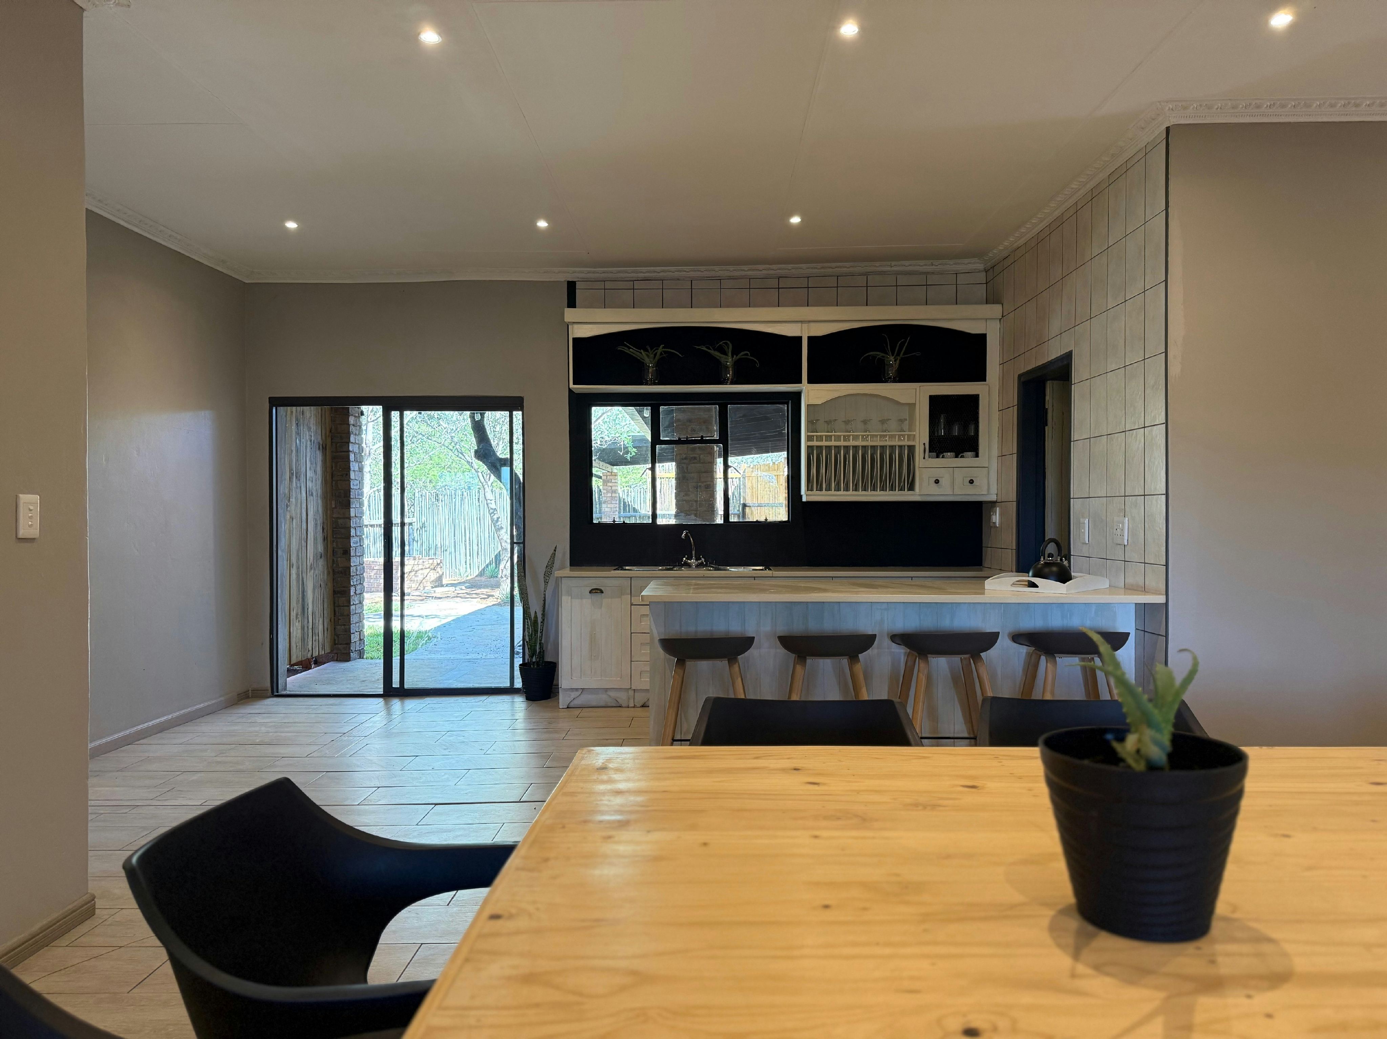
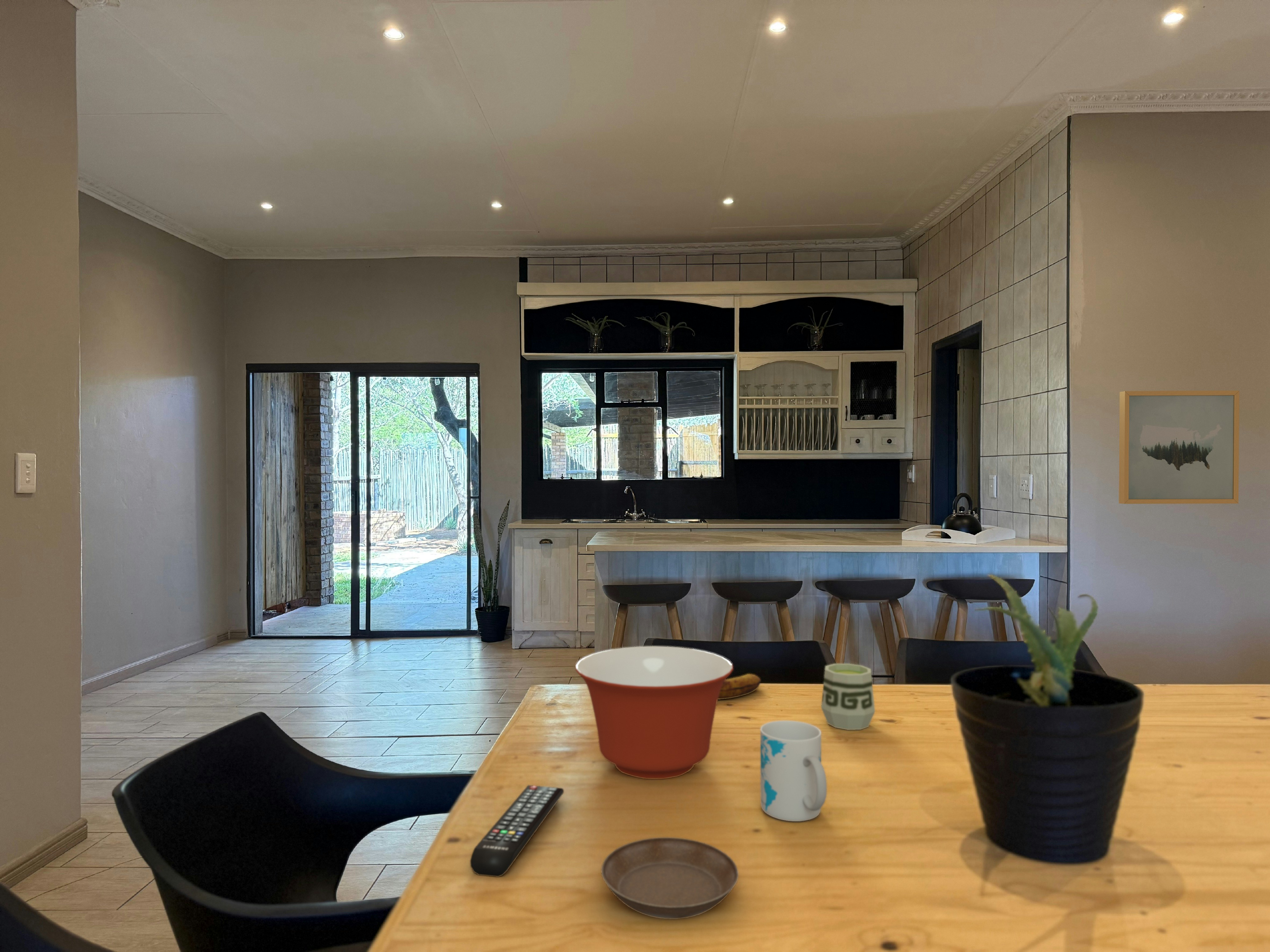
+ wall art [1119,390,1240,504]
+ cup [821,663,875,730]
+ mixing bowl [575,646,734,779]
+ mug [760,720,827,822]
+ remote control [470,785,564,877]
+ saucer [601,837,739,919]
+ banana [718,674,761,700]
